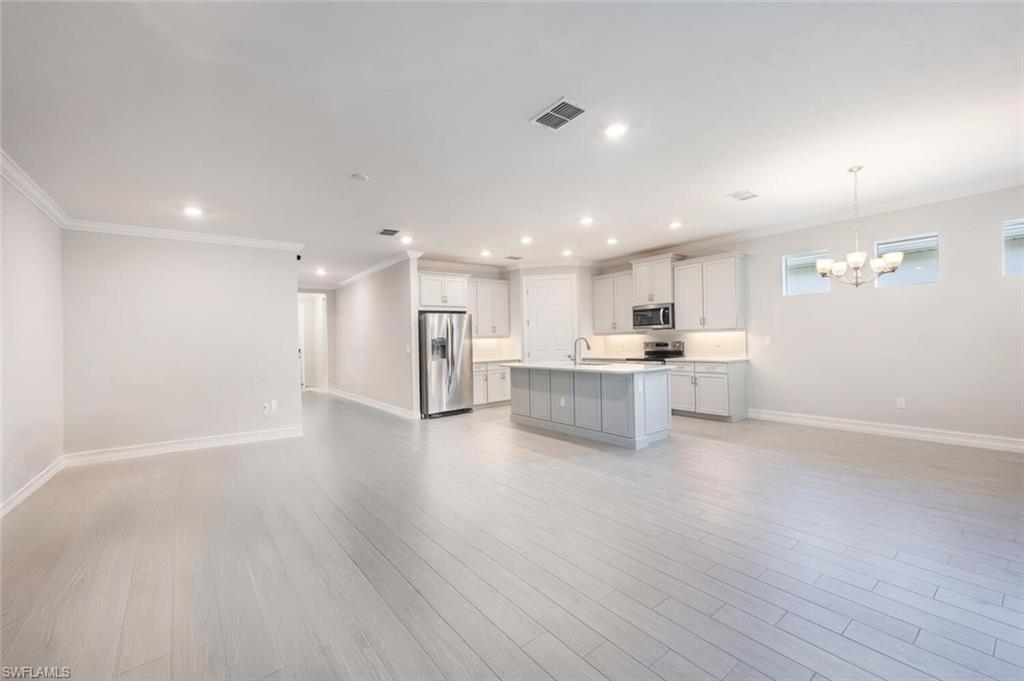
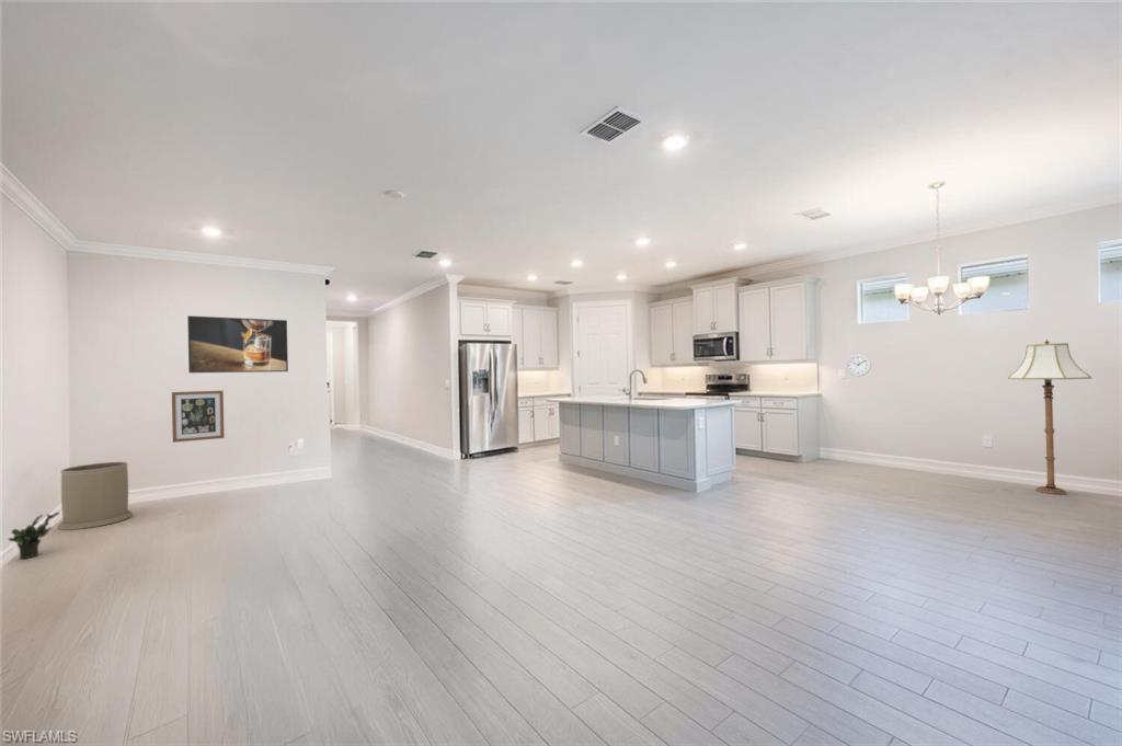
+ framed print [186,314,289,374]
+ wall art [171,390,226,444]
+ wall clock [845,353,872,378]
+ potted plant [8,512,60,560]
+ trash can [56,461,134,531]
+ floor lamp [1007,338,1092,495]
